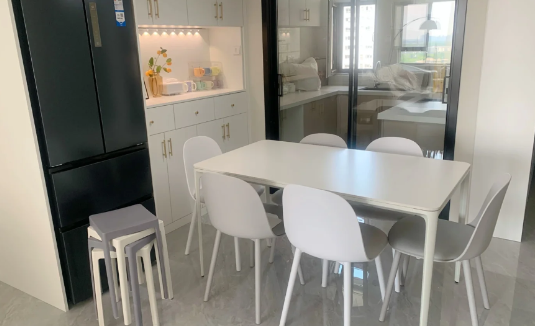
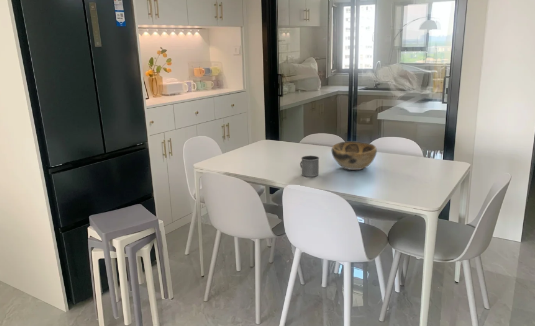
+ decorative bowl [331,140,378,171]
+ mug [299,155,320,178]
